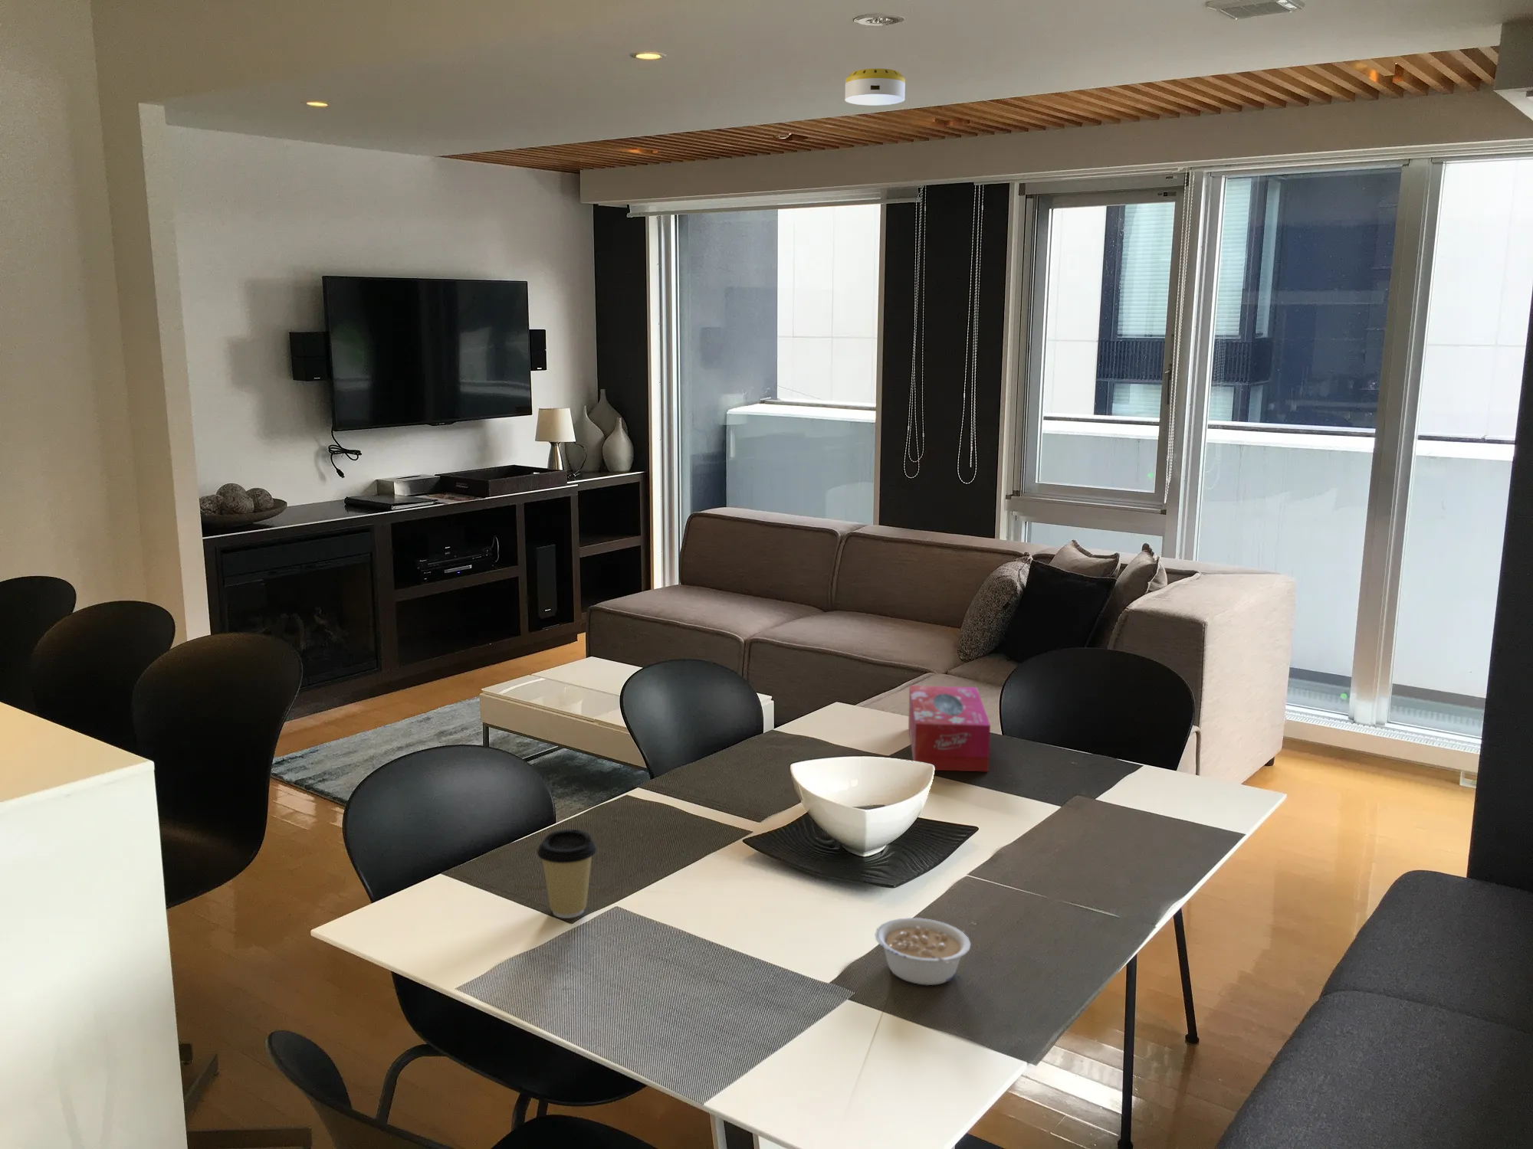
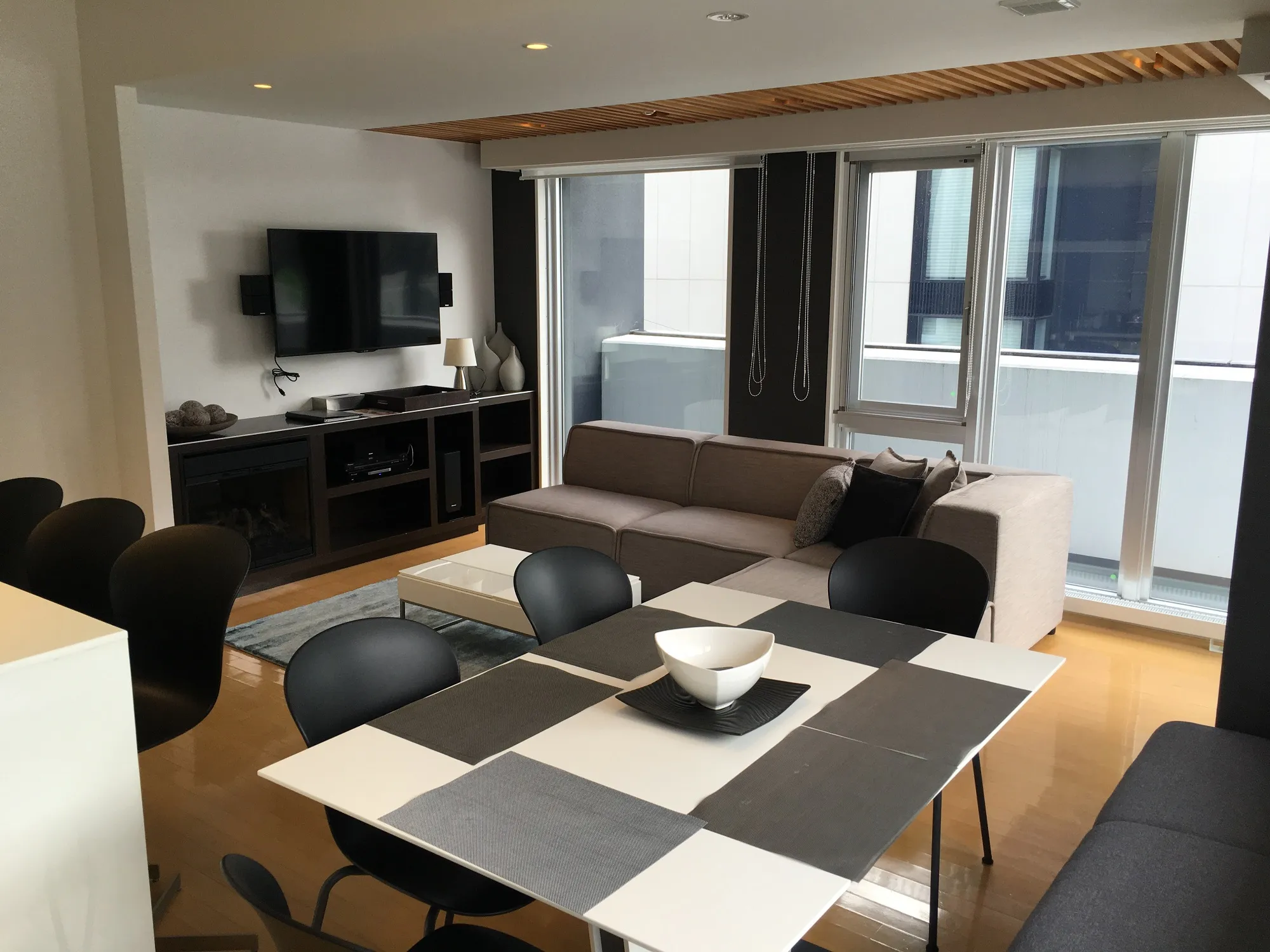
- tissue box [908,684,991,772]
- coffee cup [537,829,598,920]
- smoke detector [845,68,907,106]
- legume [874,917,972,986]
